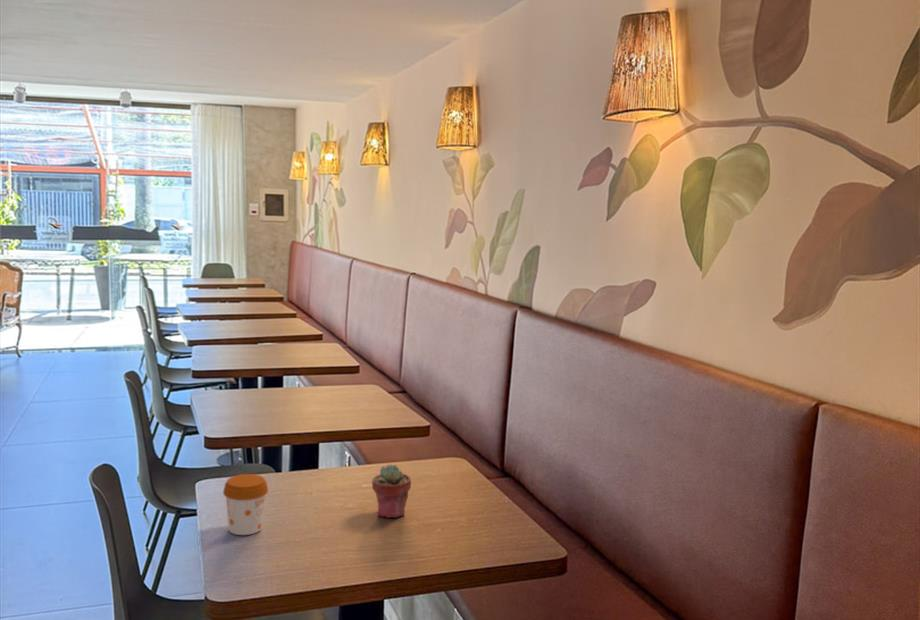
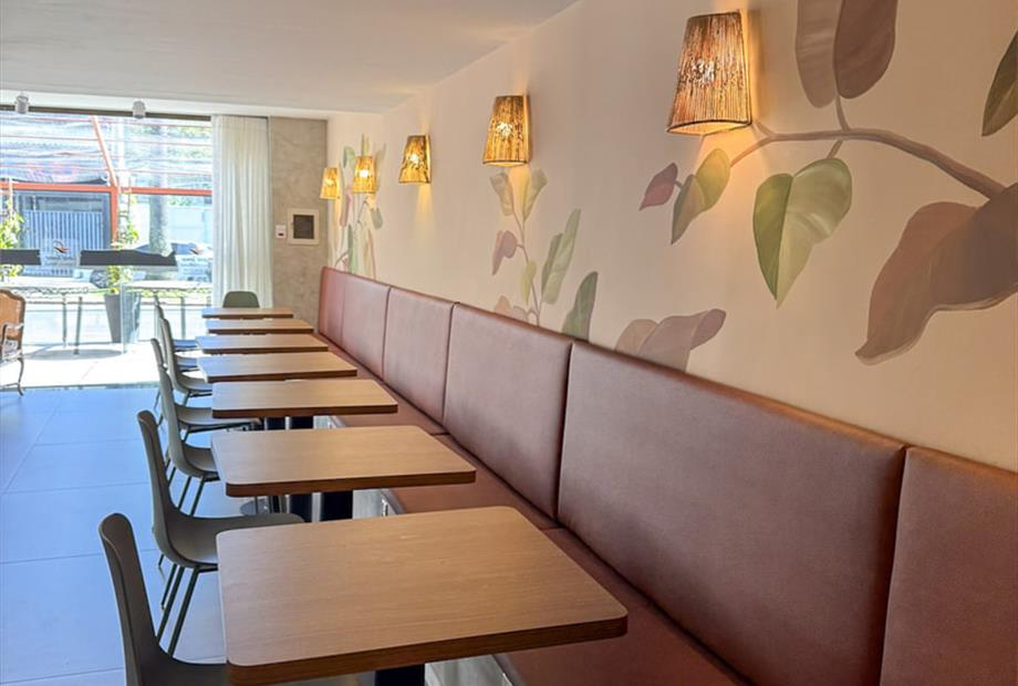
- potted succulent [371,463,412,519]
- coffee cup [222,473,269,536]
